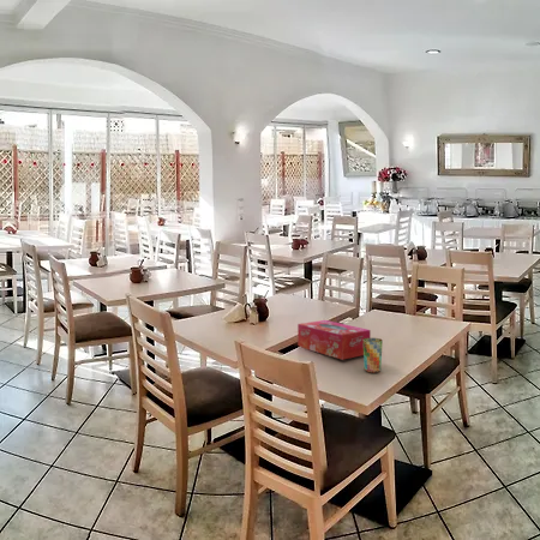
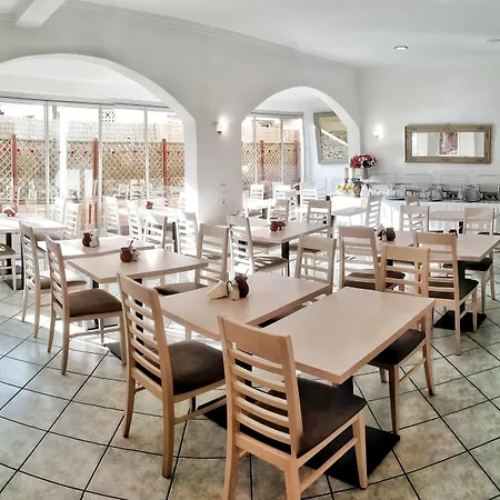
- tissue box [296,319,372,361]
- cup [362,337,384,373]
